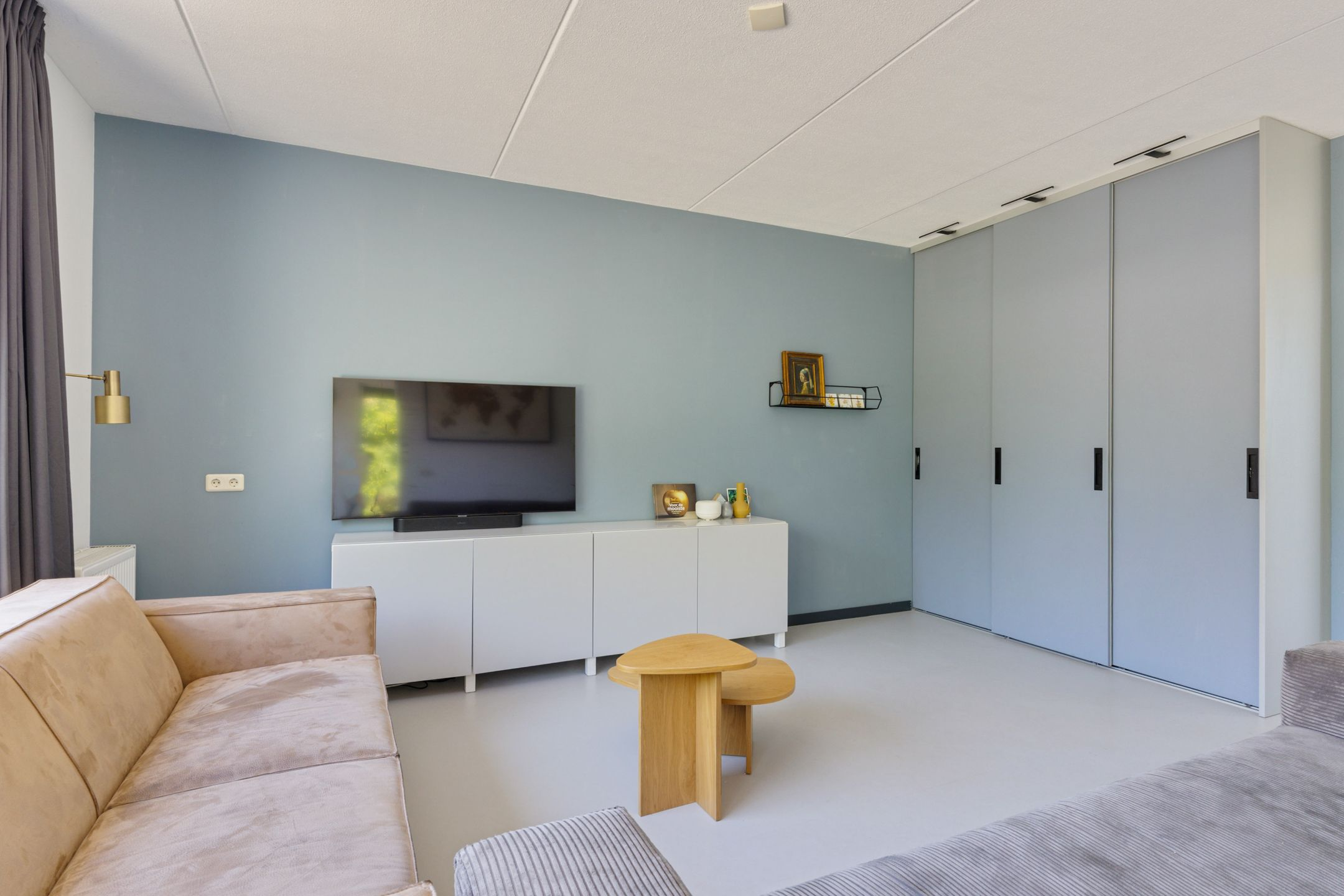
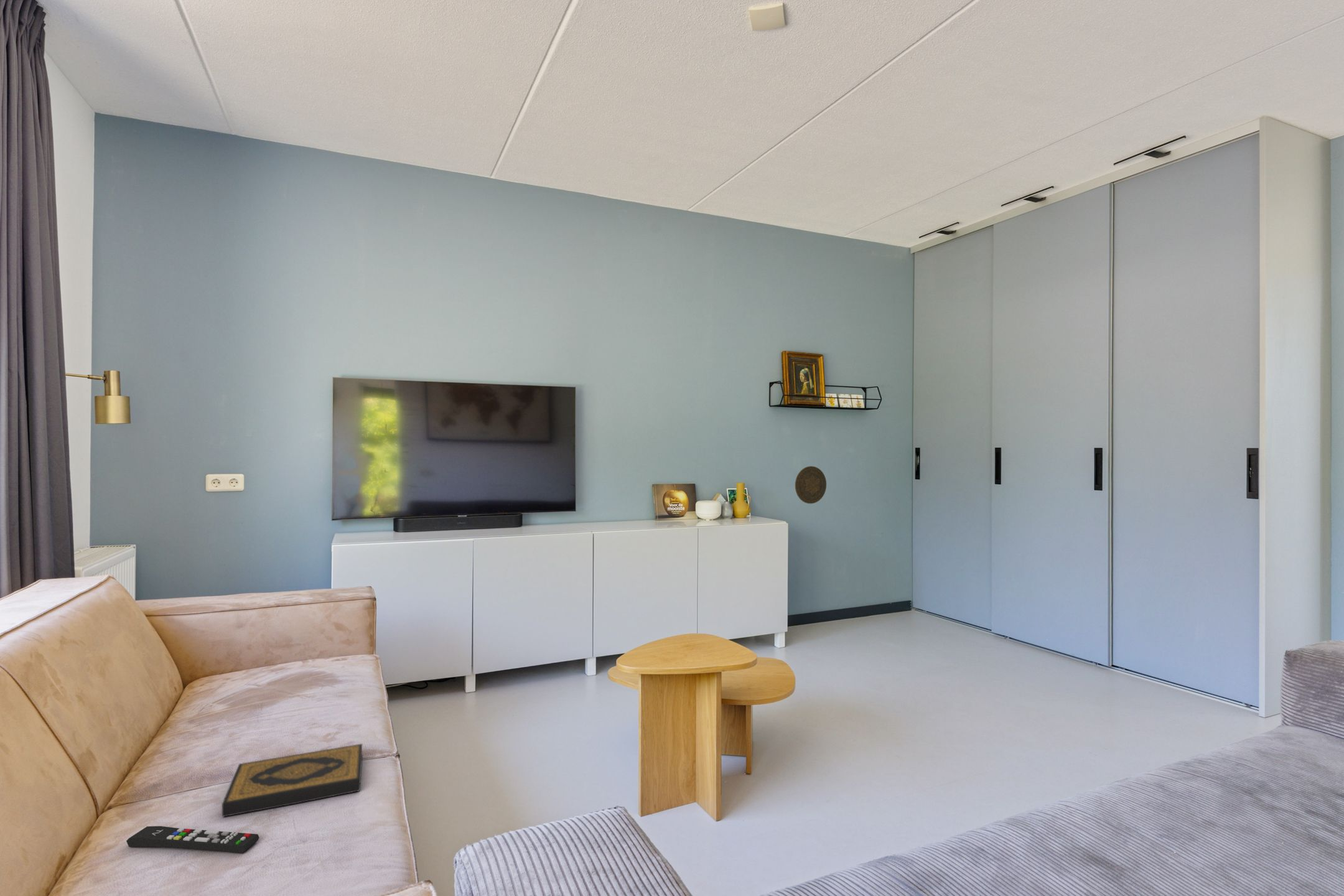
+ decorative plate [795,465,827,505]
+ remote control [126,826,260,854]
+ hardback book [222,743,363,818]
